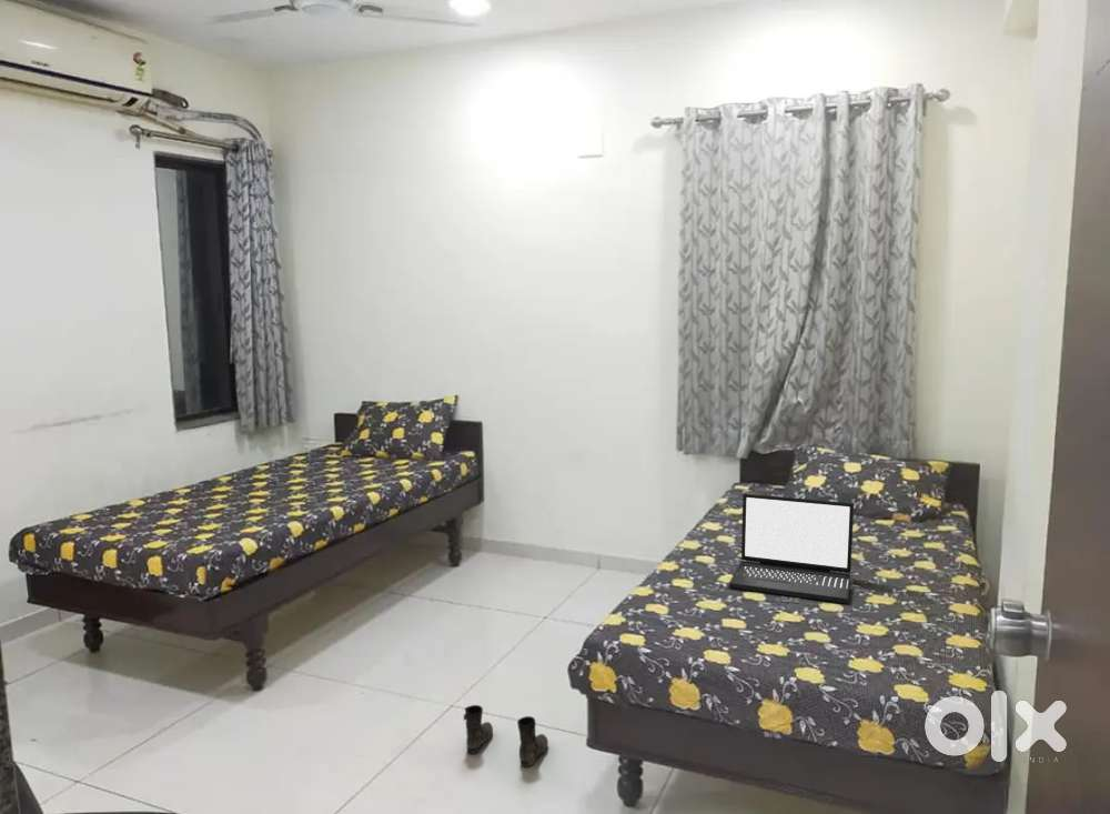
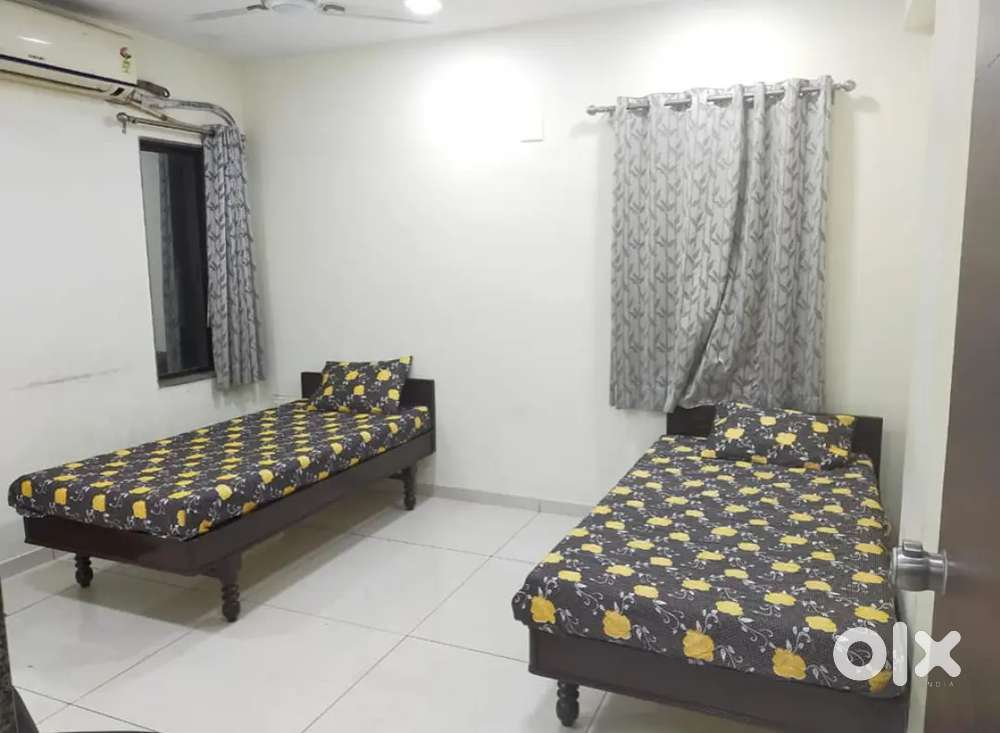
- laptop [728,492,855,604]
- boots [463,704,549,767]
